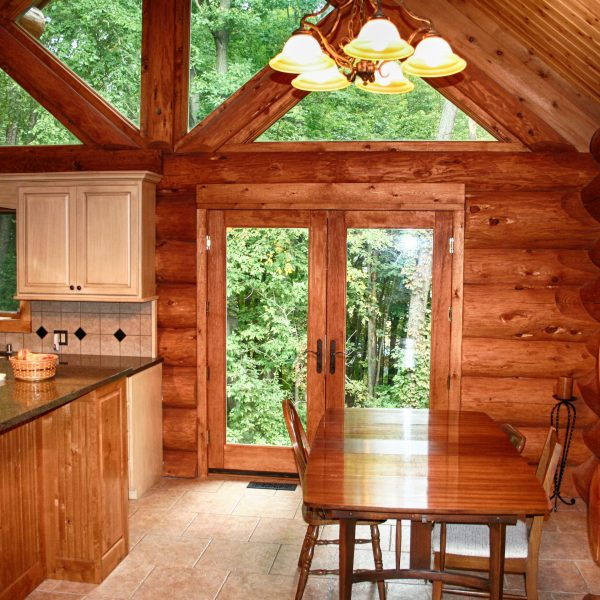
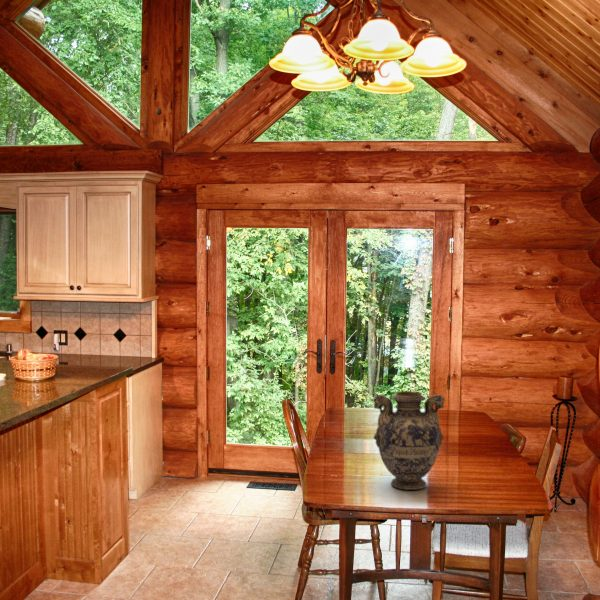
+ vase [372,390,446,491]
